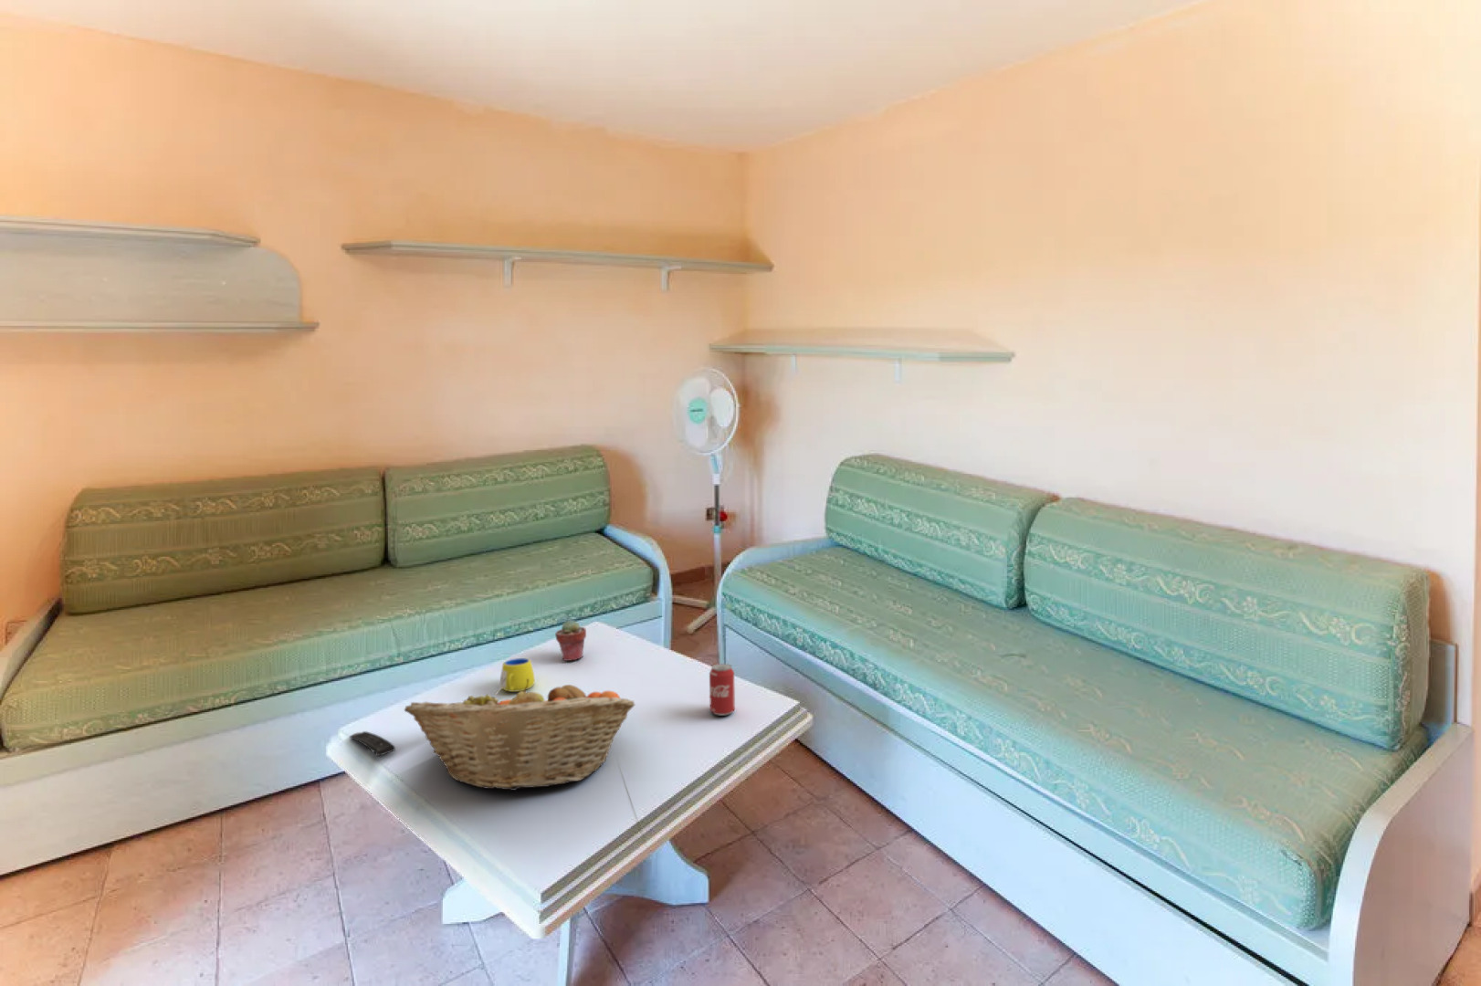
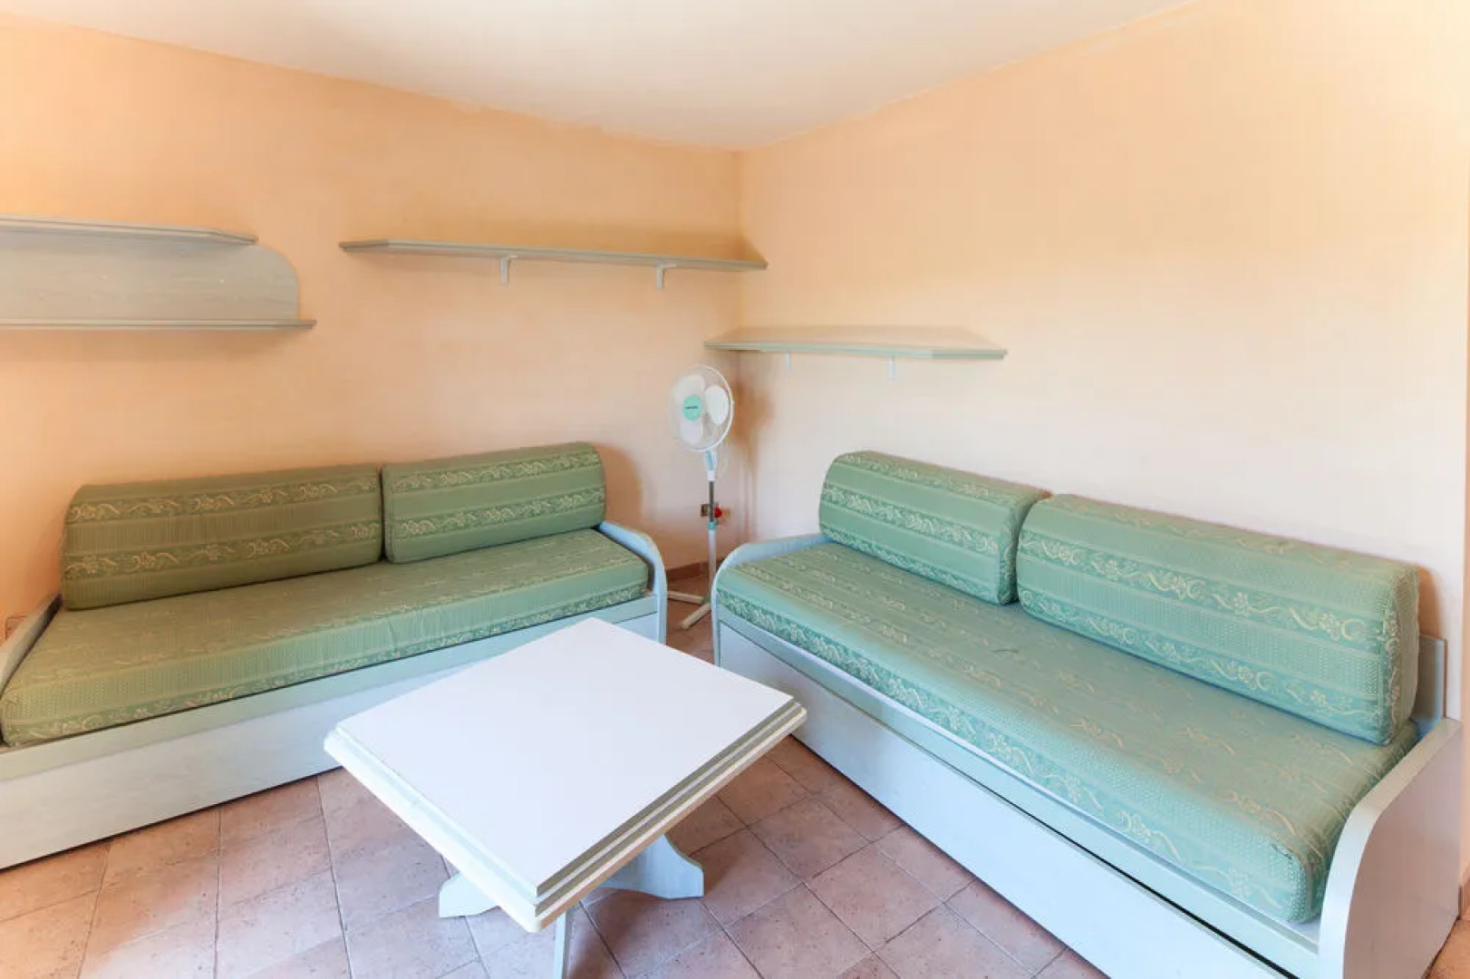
- potted succulent [555,618,588,661]
- beverage can [709,662,736,716]
- fruit basket [404,679,636,791]
- remote control [349,731,396,757]
- mug [494,657,536,695]
